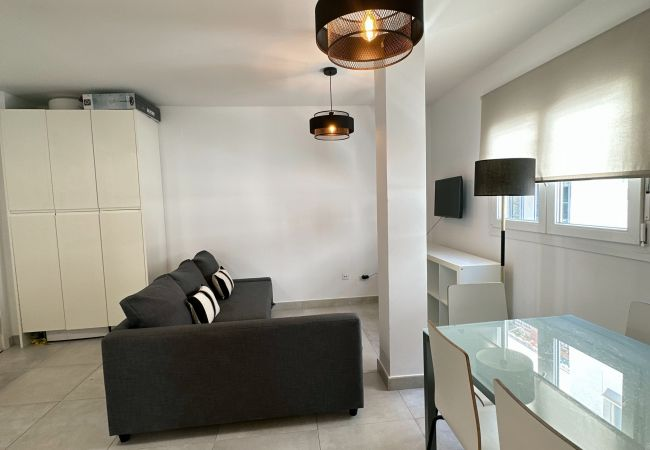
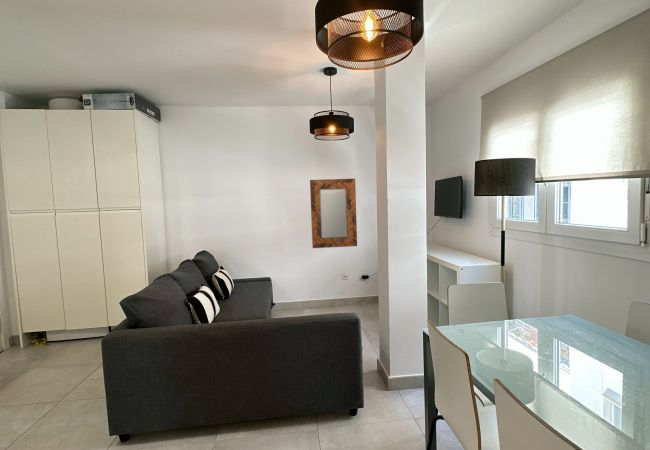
+ home mirror [309,178,358,249]
